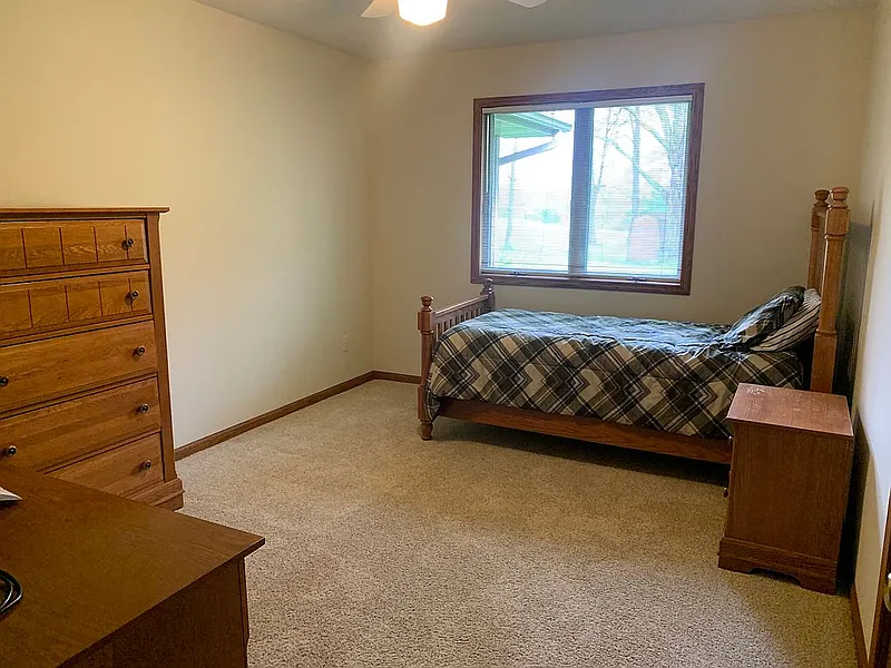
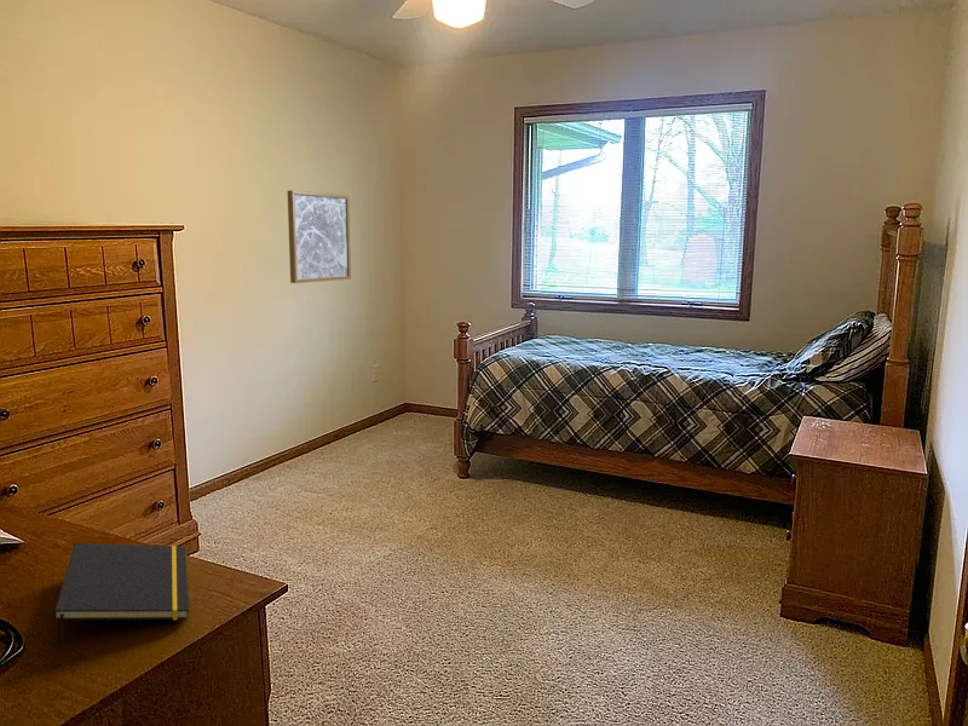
+ wall art [287,189,352,284]
+ notepad [52,542,190,646]
